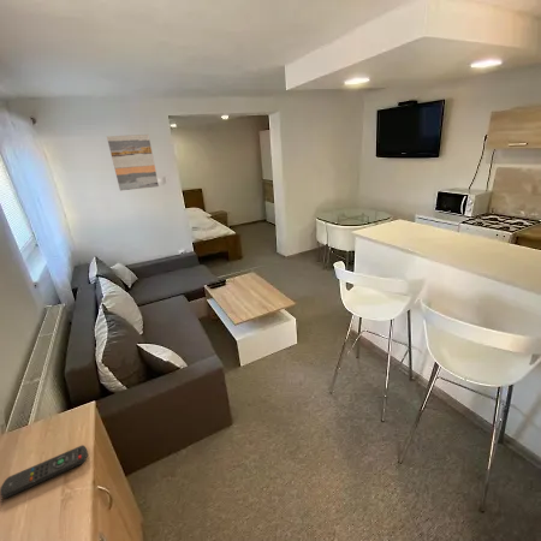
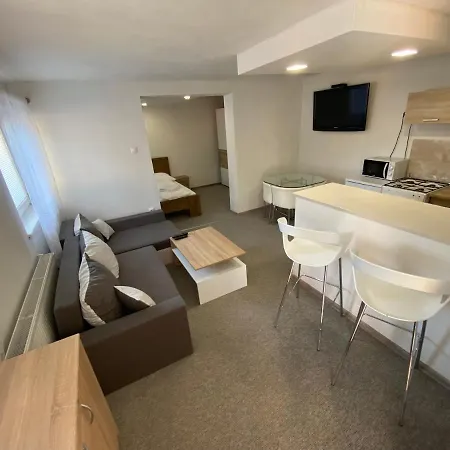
- wall art [106,133,160,192]
- remote control [0,444,89,500]
